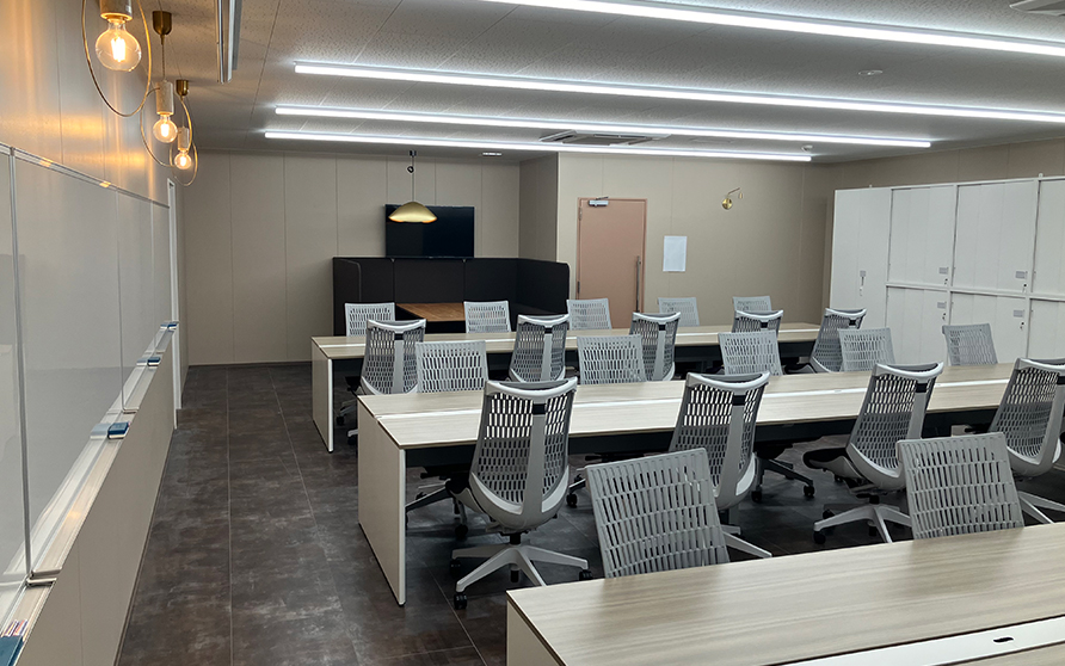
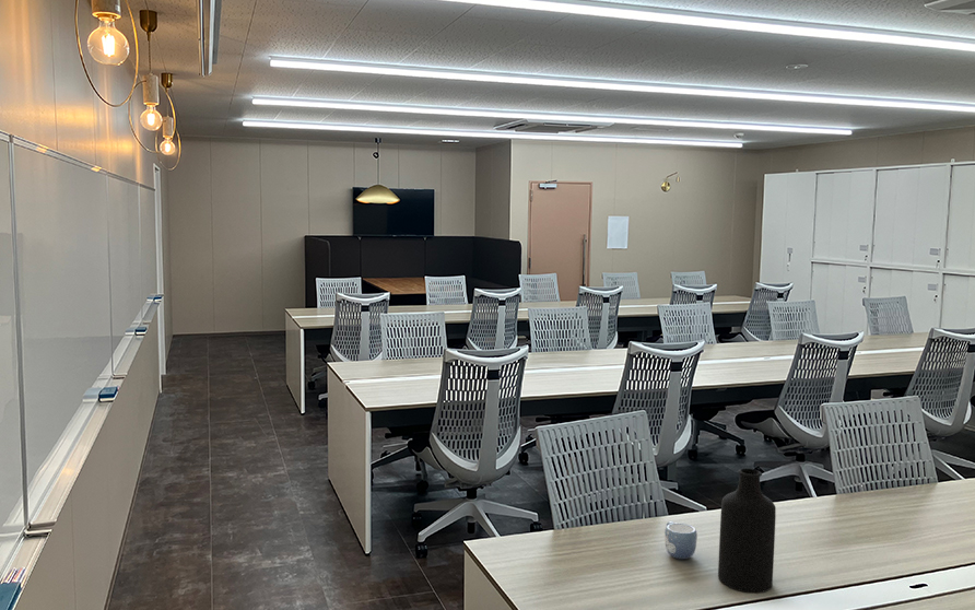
+ mug [663,520,698,560]
+ bottle [717,468,777,594]
